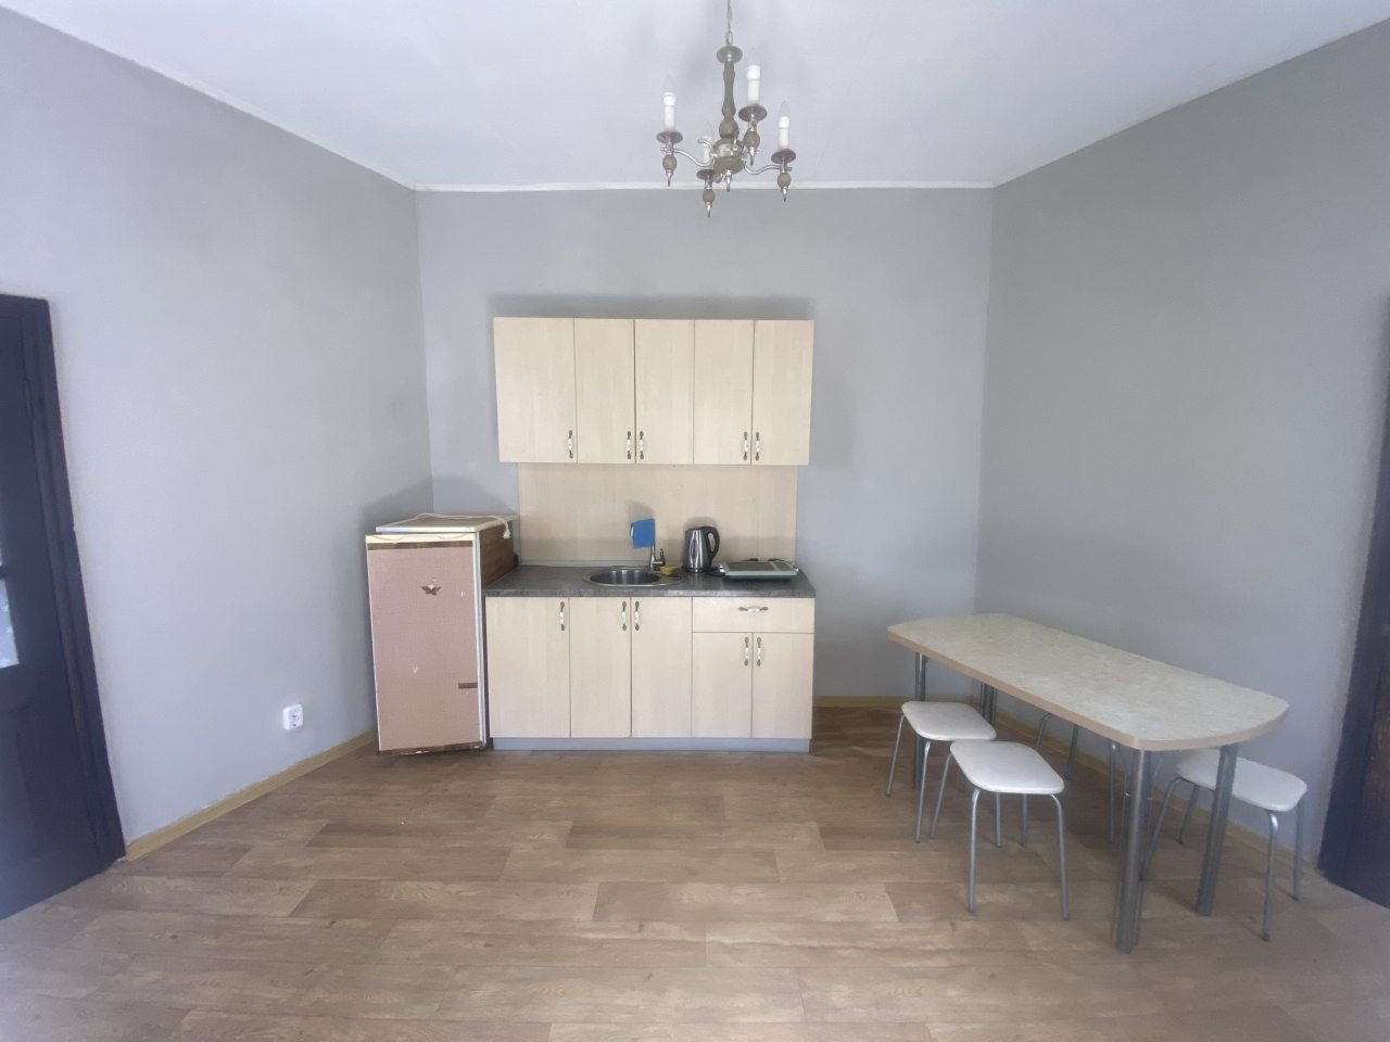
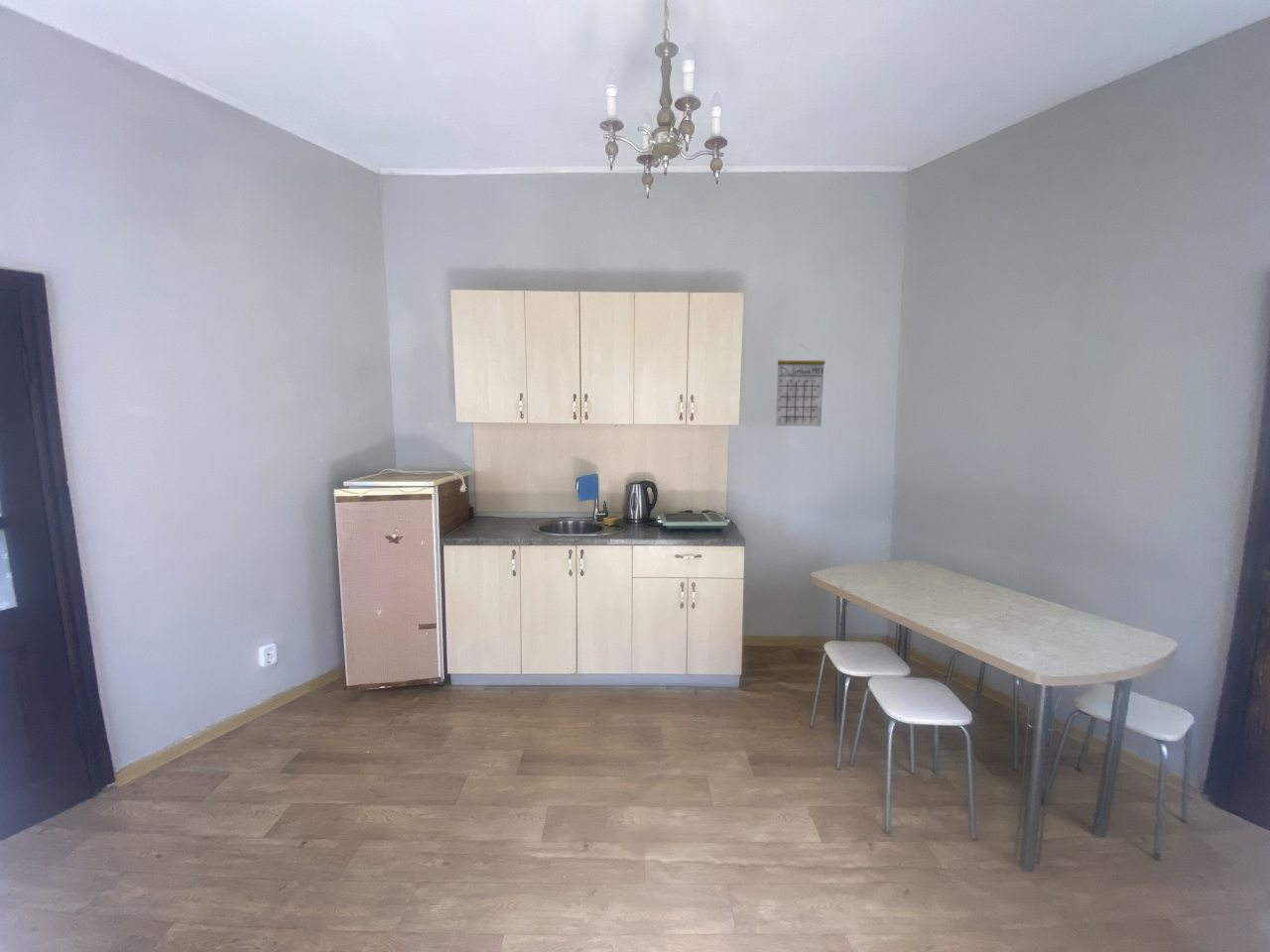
+ calendar [775,344,826,427]
